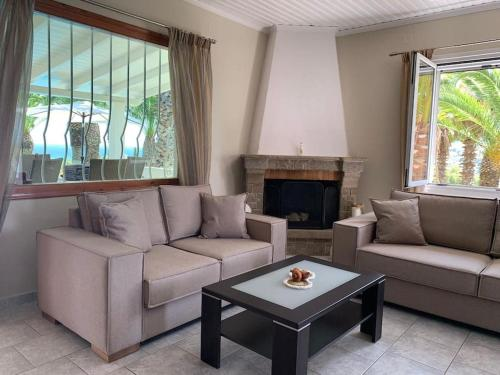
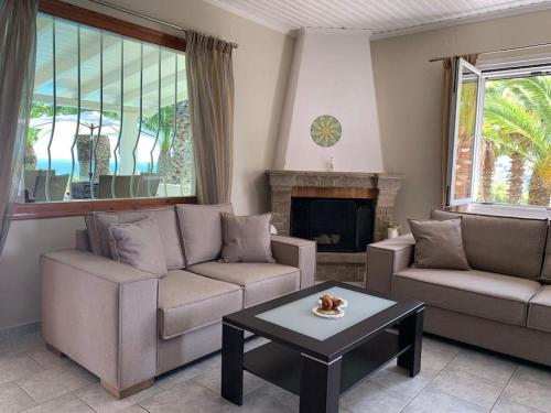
+ decorative plate [309,113,343,149]
